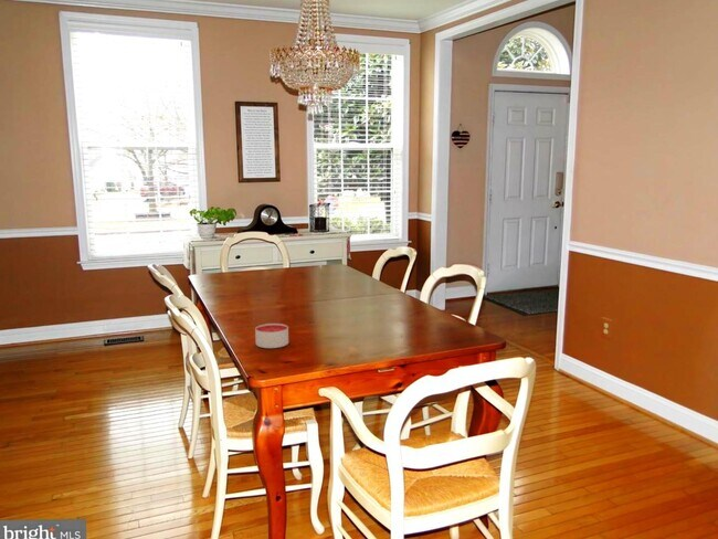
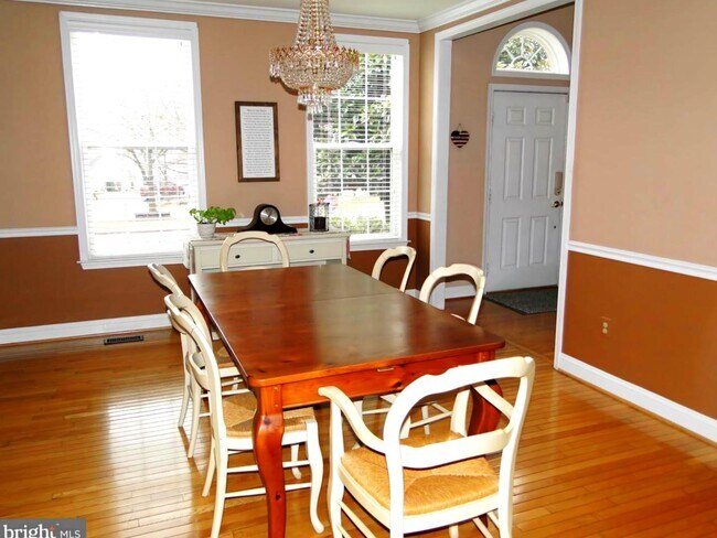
- candle [254,323,289,349]
